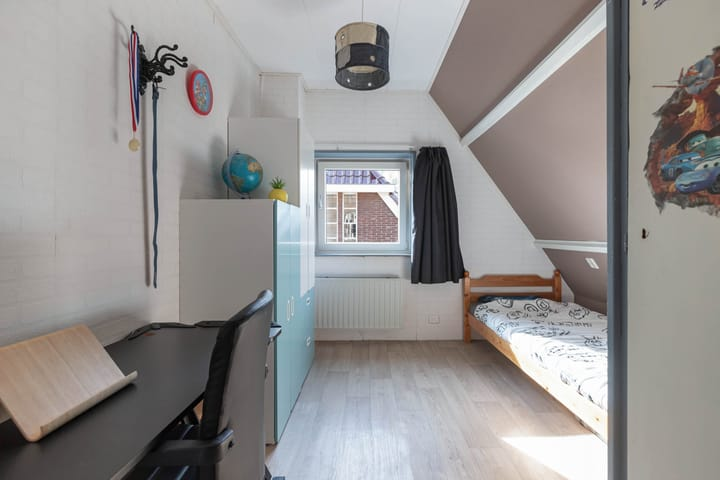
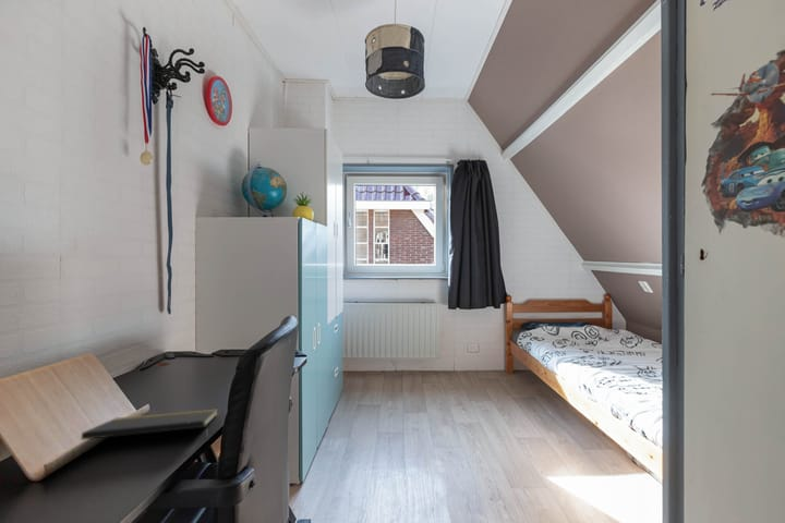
+ notepad [81,408,219,441]
